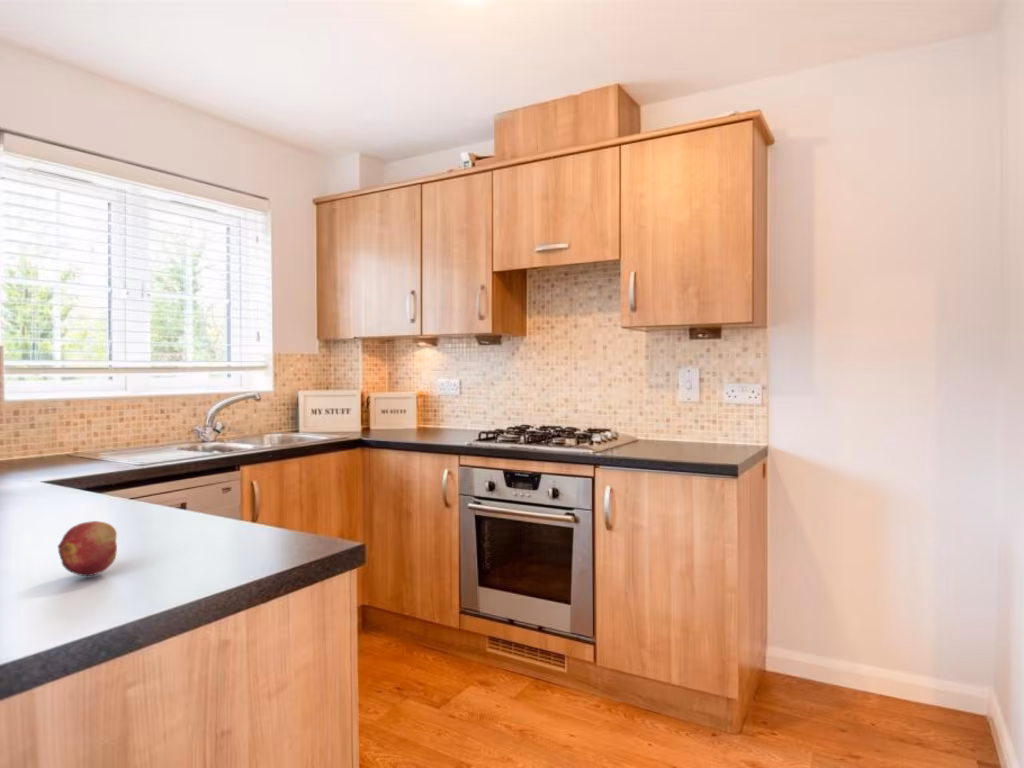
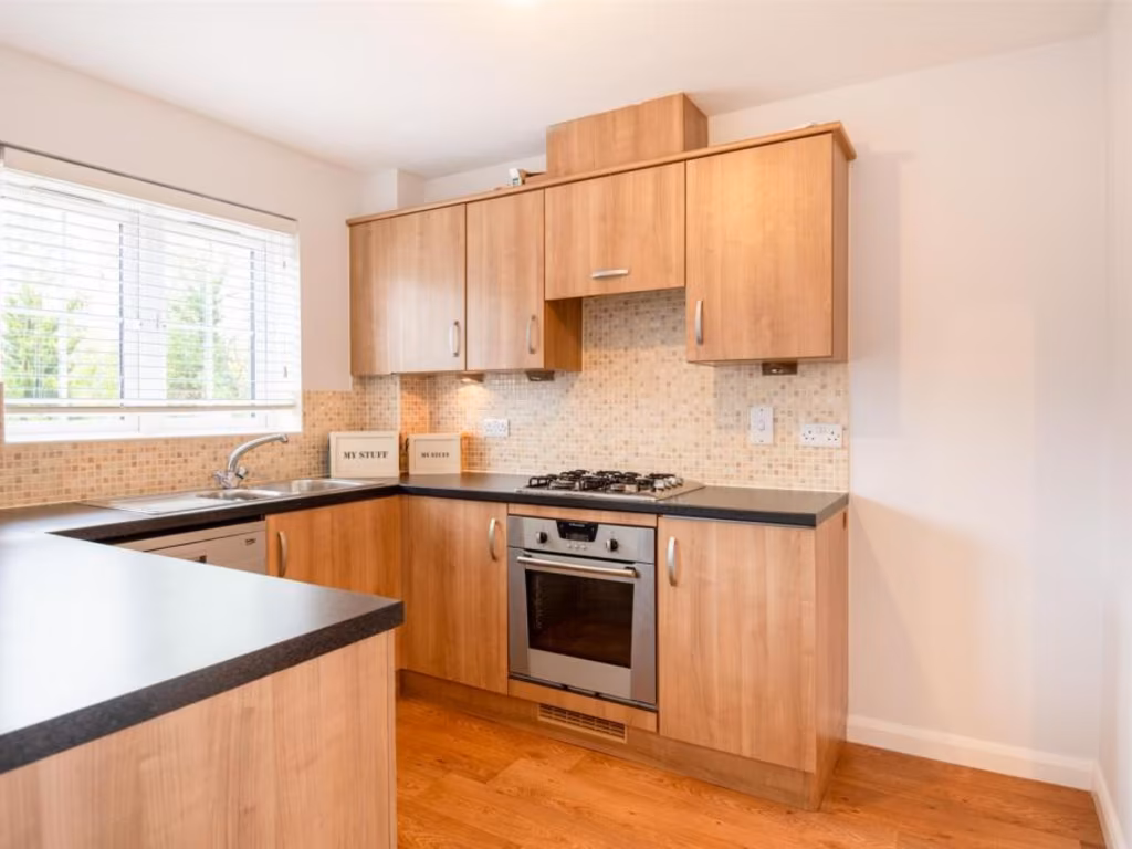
- fruit [57,520,118,577]
